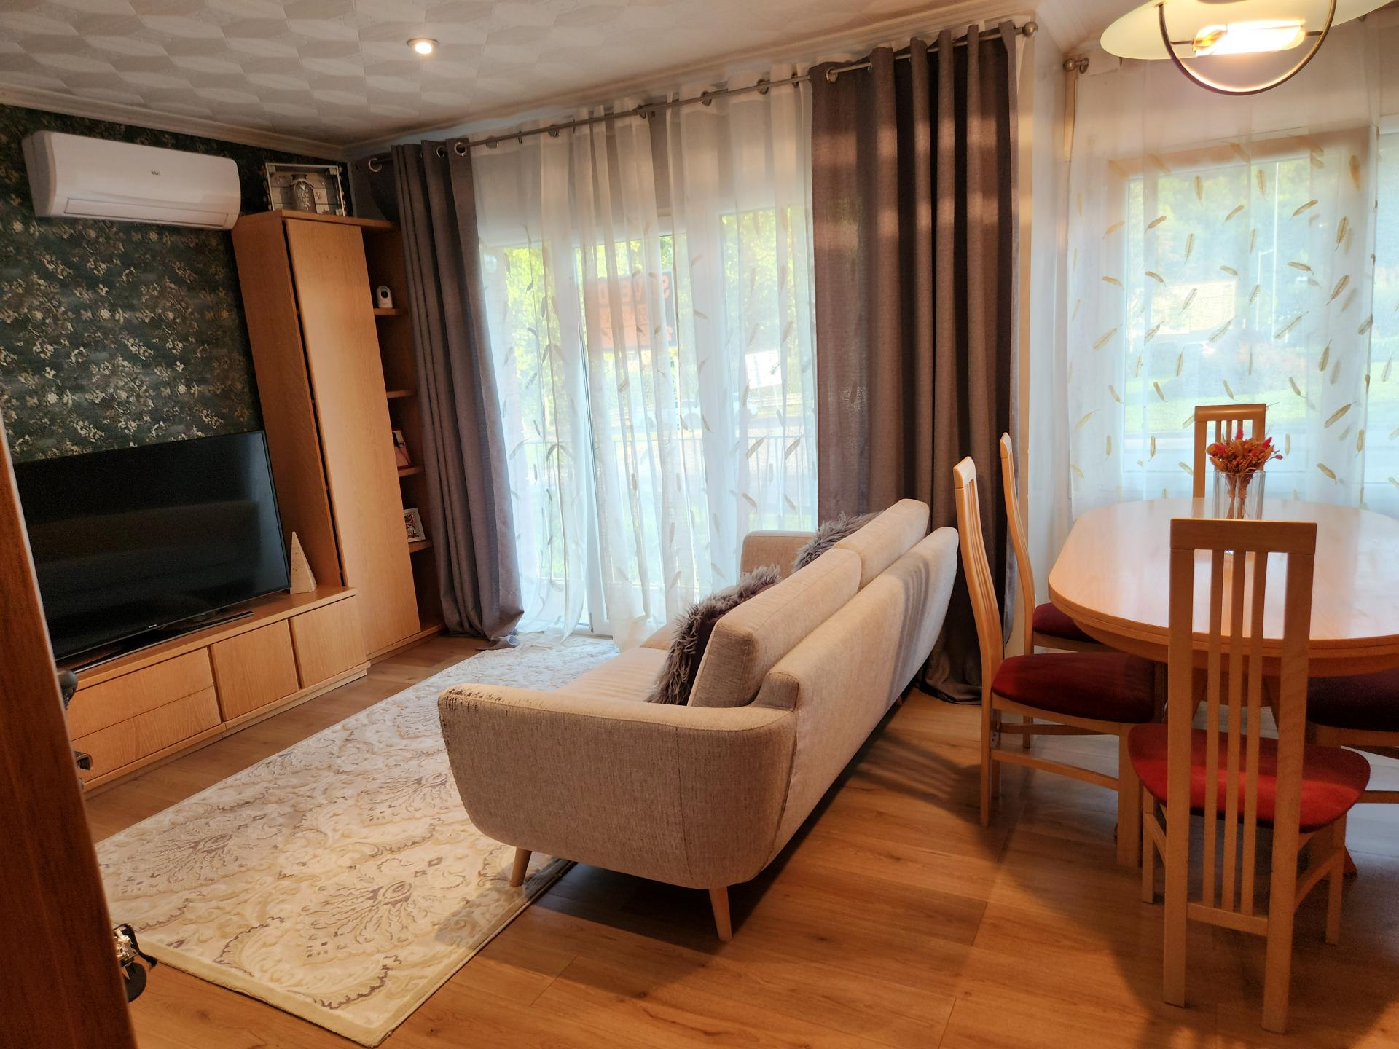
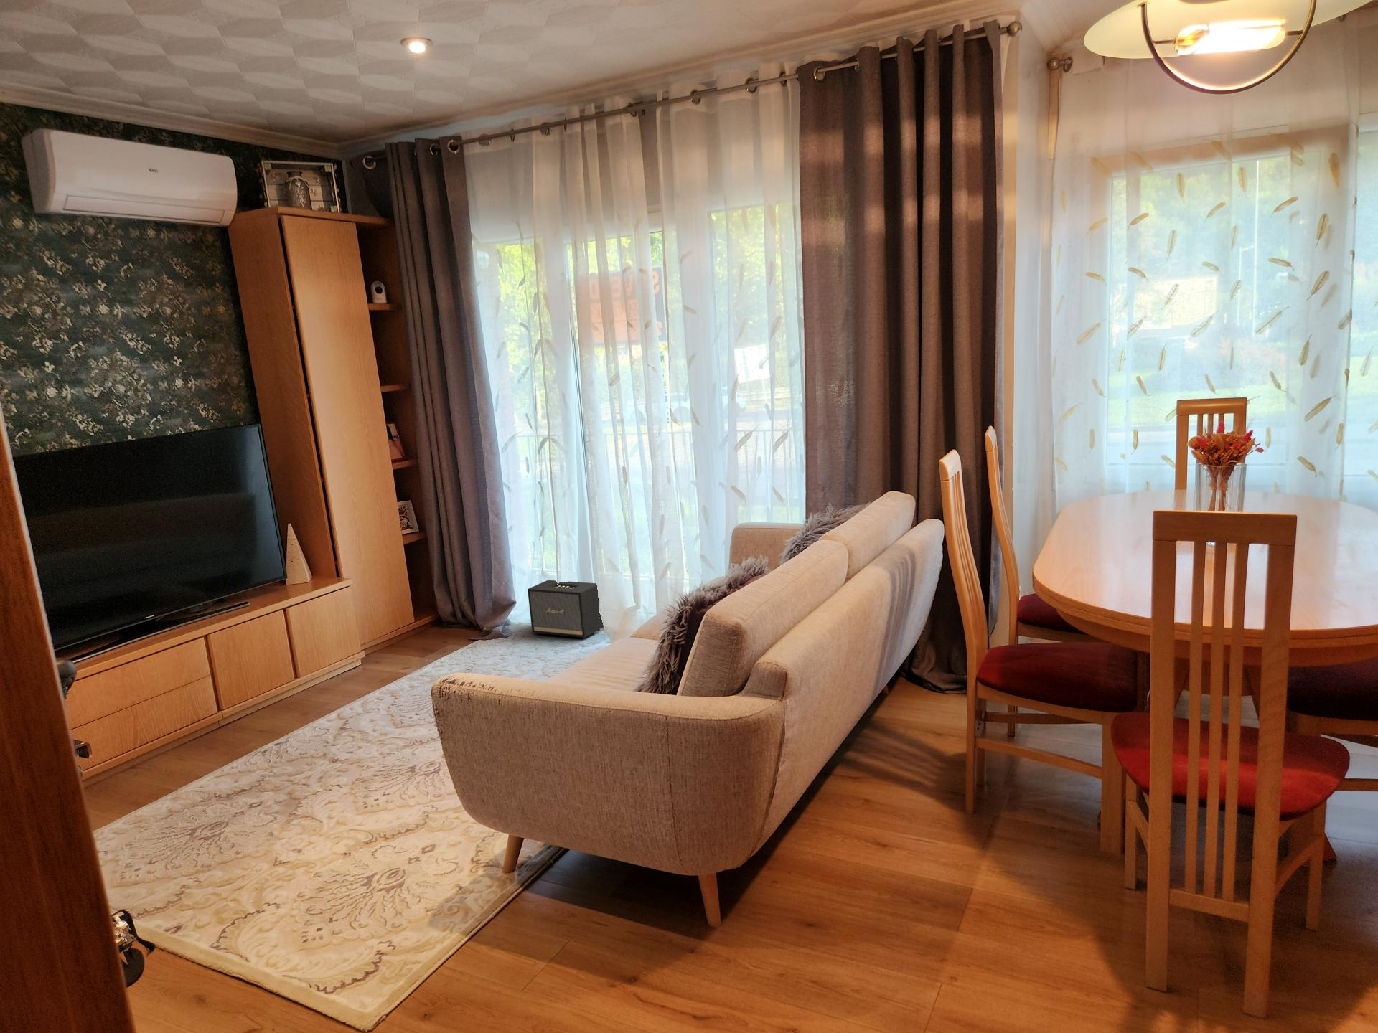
+ speaker [527,579,604,640]
